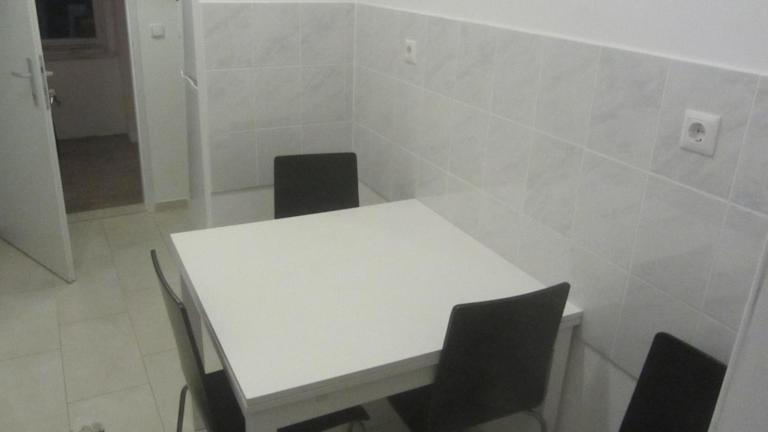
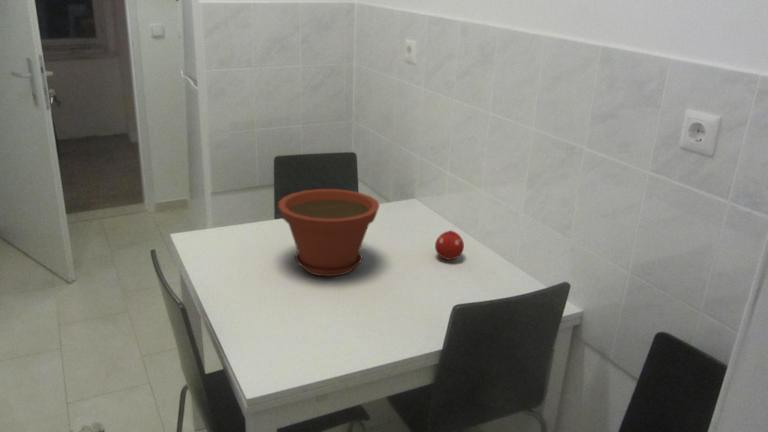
+ plant pot [278,188,381,277]
+ fruit [434,229,465,261]
